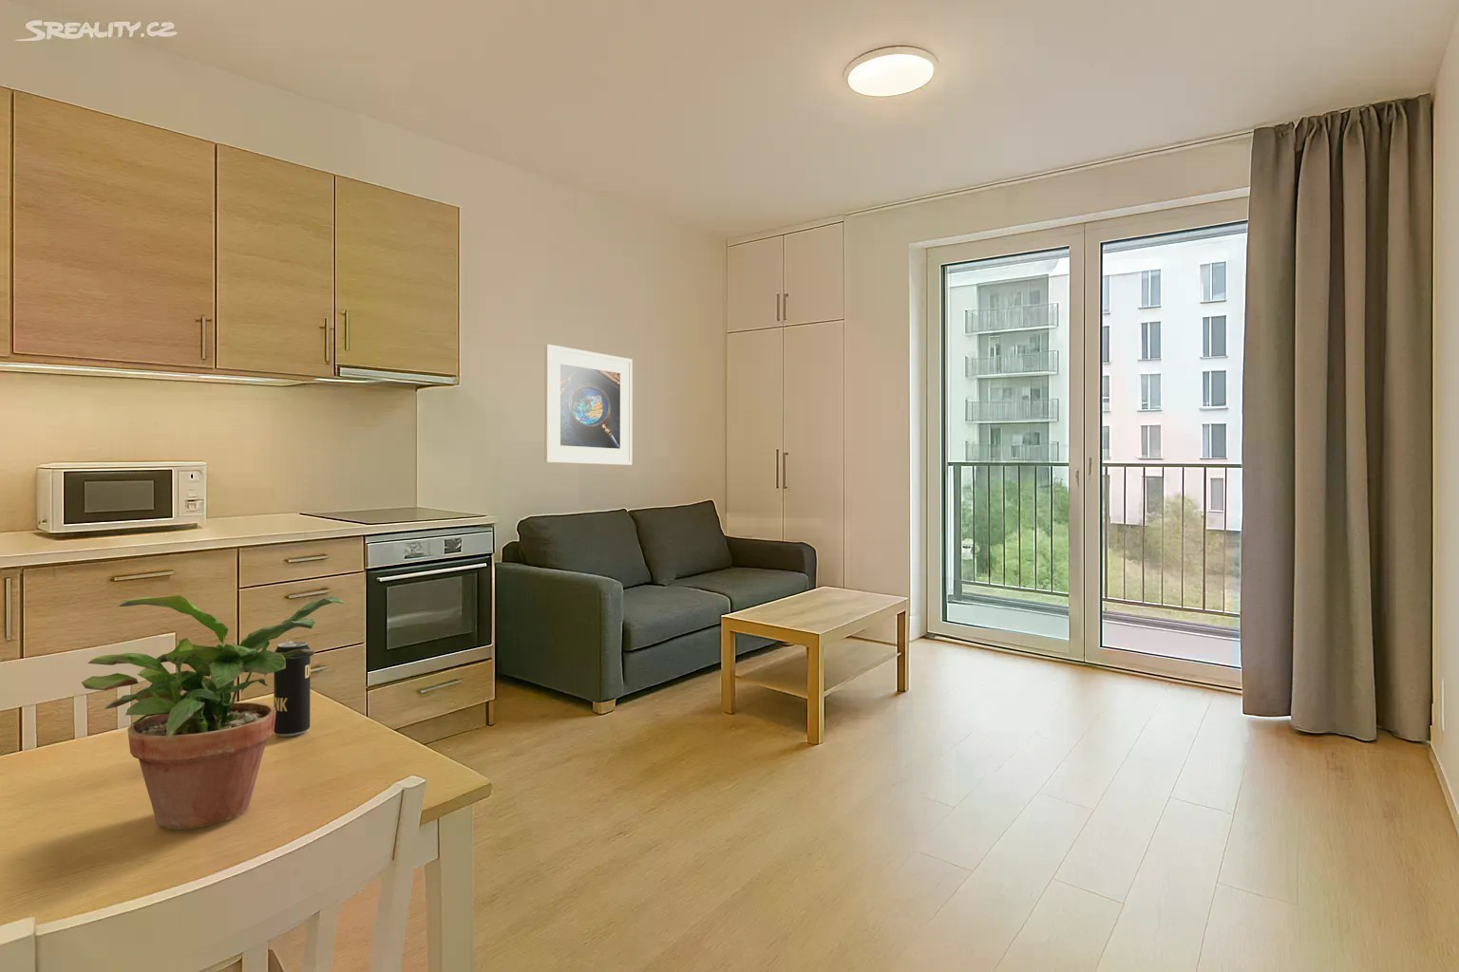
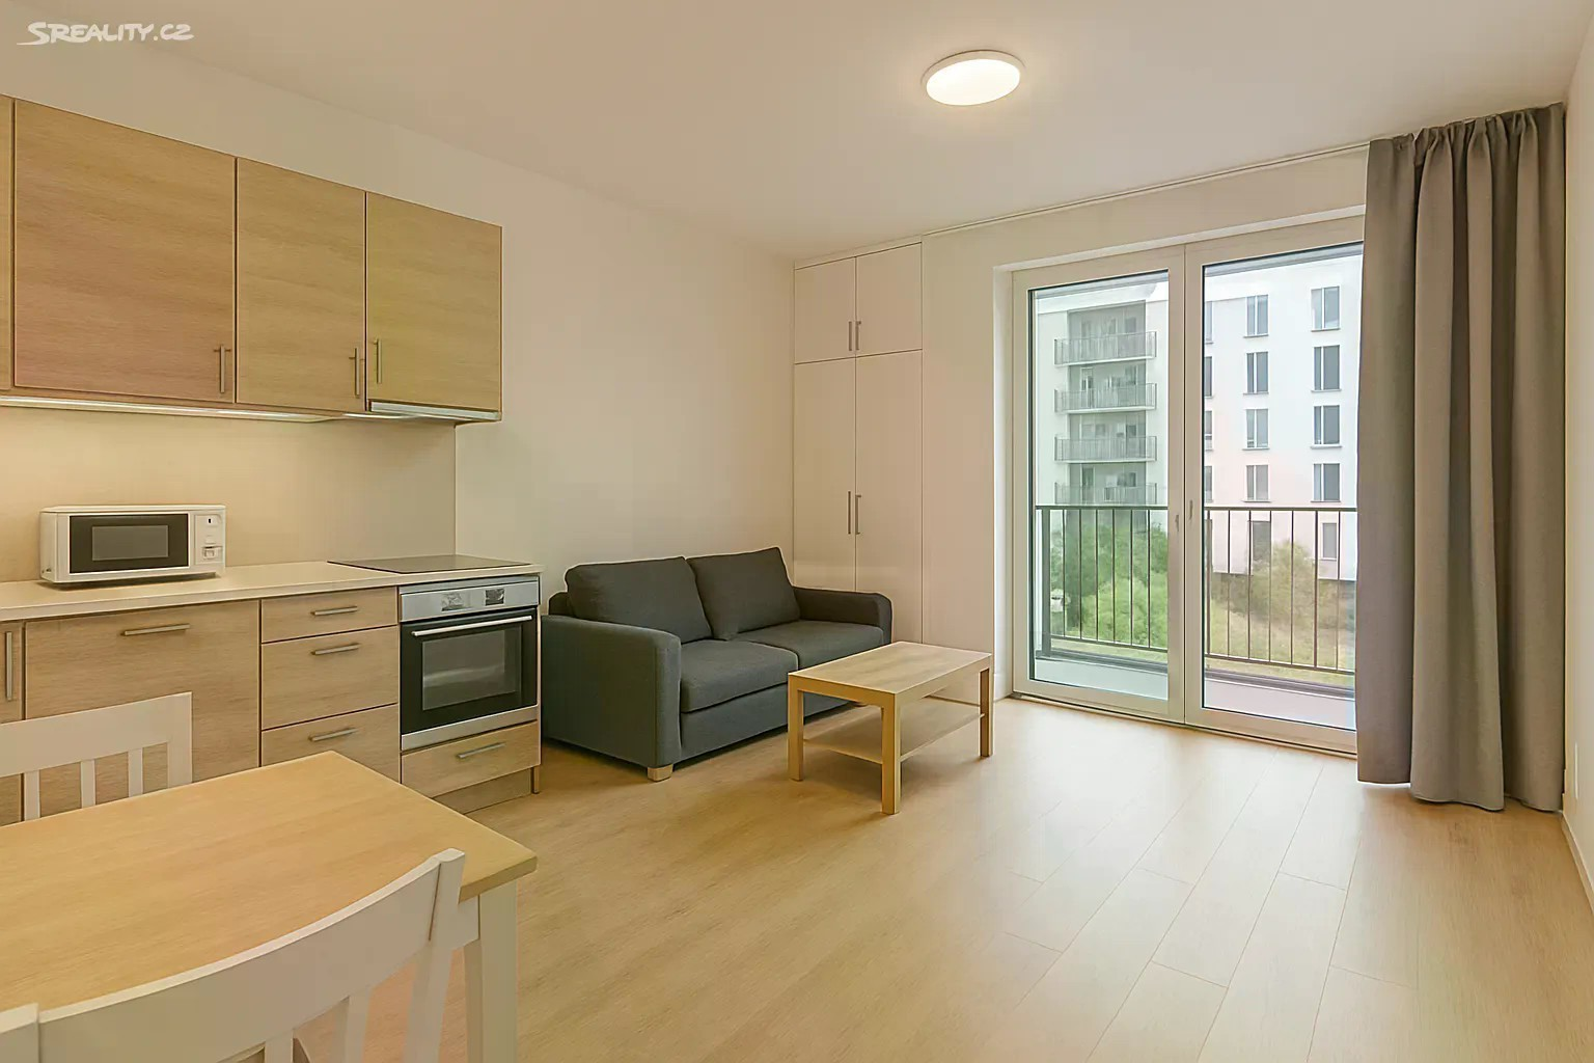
- potted plant [80,594,345,830]
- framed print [543,344,634,466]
- beverage can [272,638,312,738]
